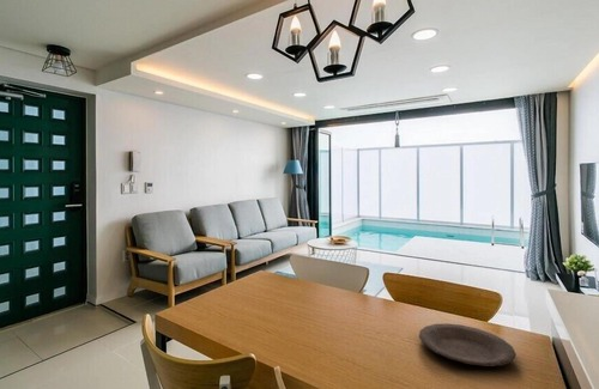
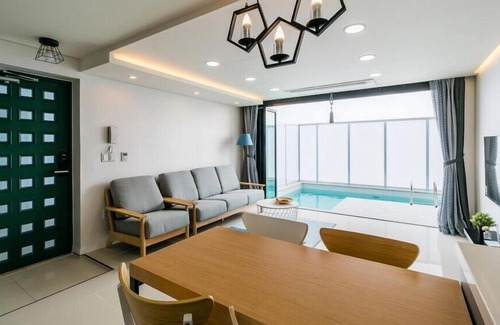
- plate [418,322,518,367]
